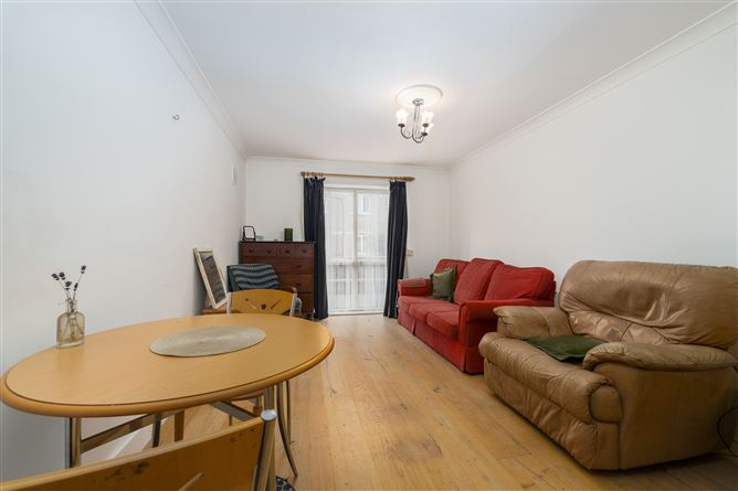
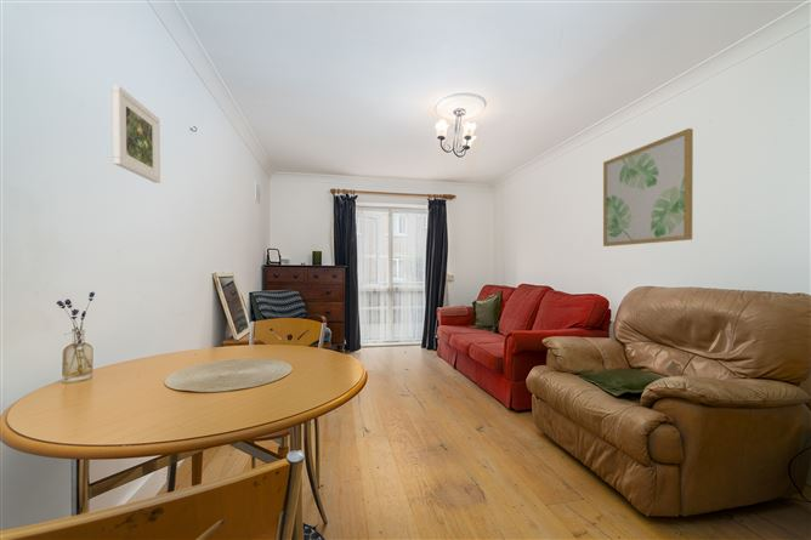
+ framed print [110,84,161,184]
+ wall art [602,127,694,248]
